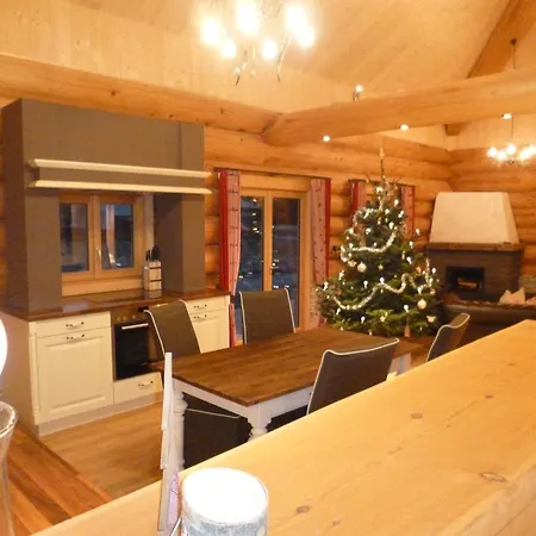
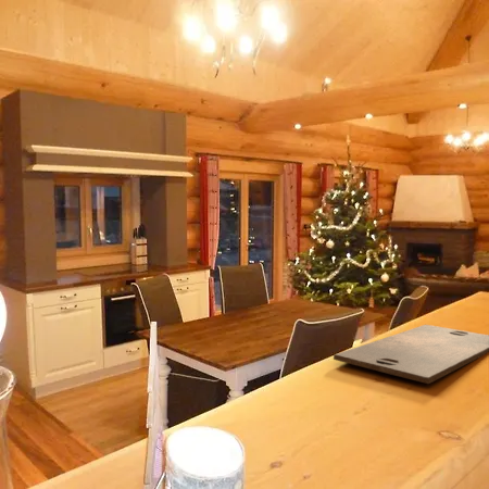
+ cutting board [333,324,489,385]
